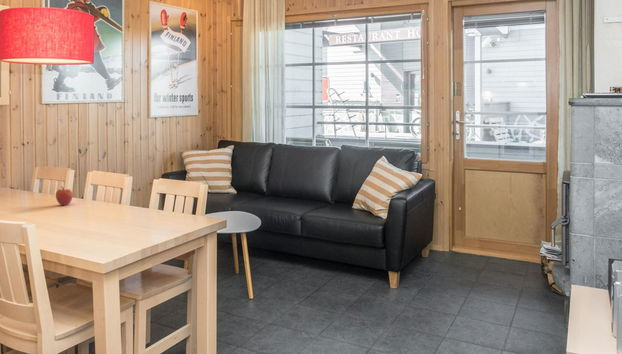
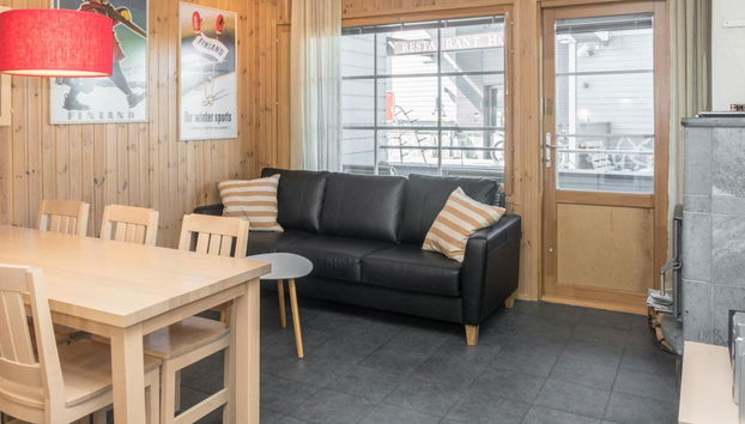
- apple [55,186,74,206]
